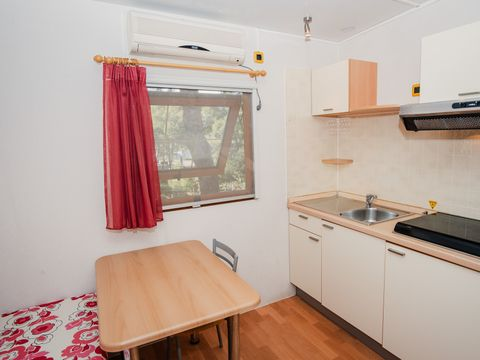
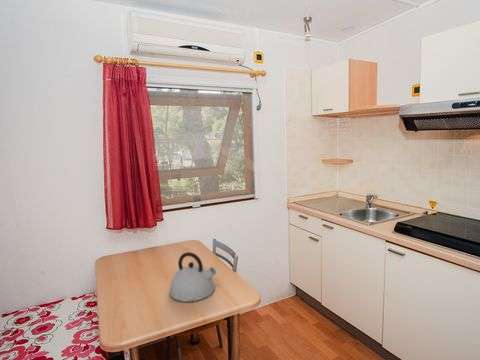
+ kettle [169,251,217,303]
